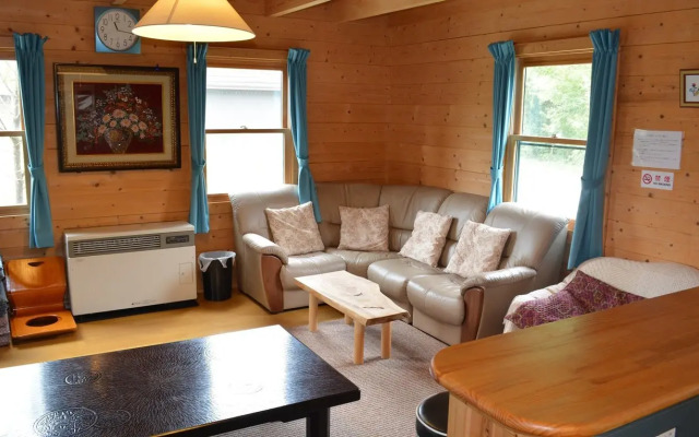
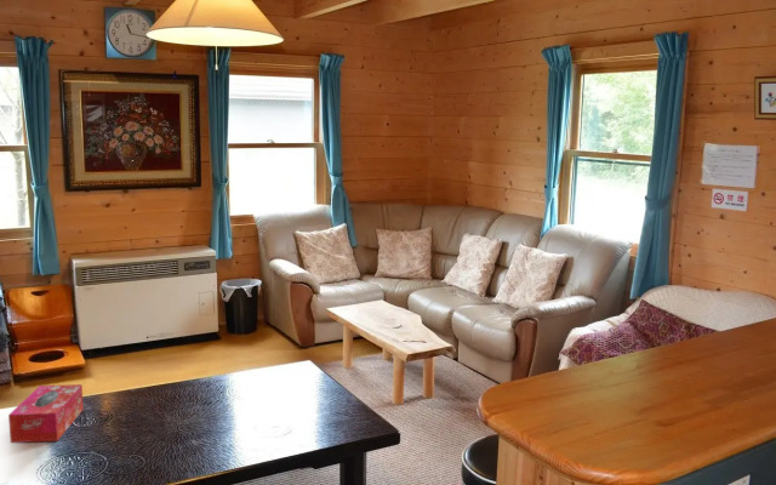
+ tissue box [7,383,85,444]
